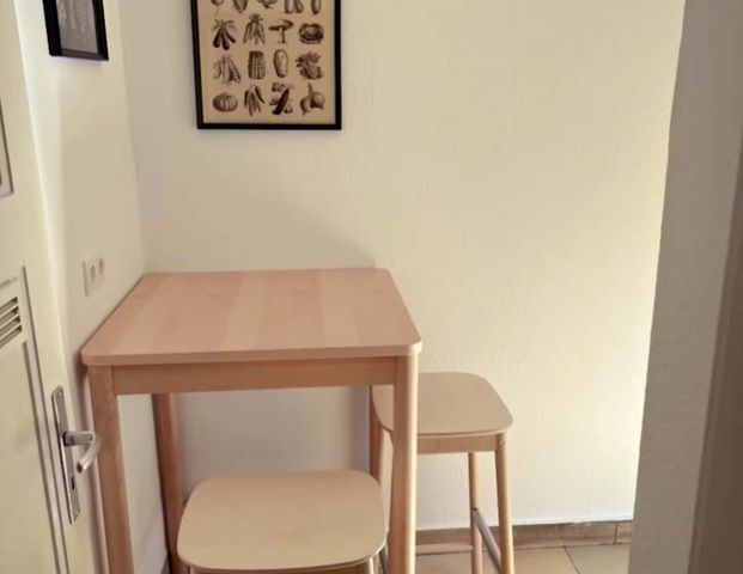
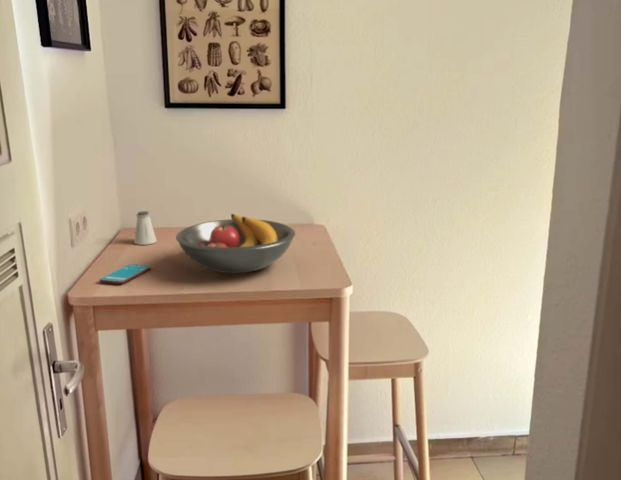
+ fruit bowl [175,213,296,274]
+ smartphone [99,263,152,285]
+ saltshaker [133,210,158,246]
